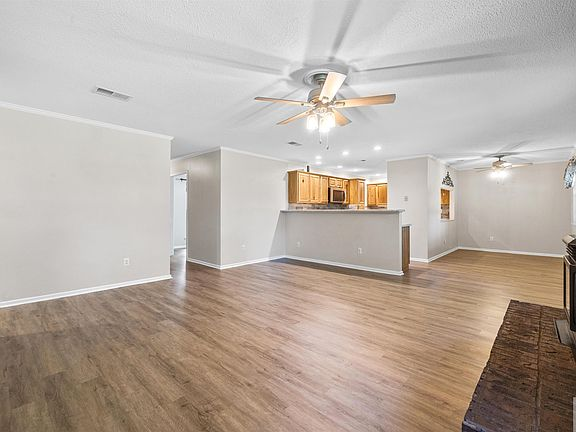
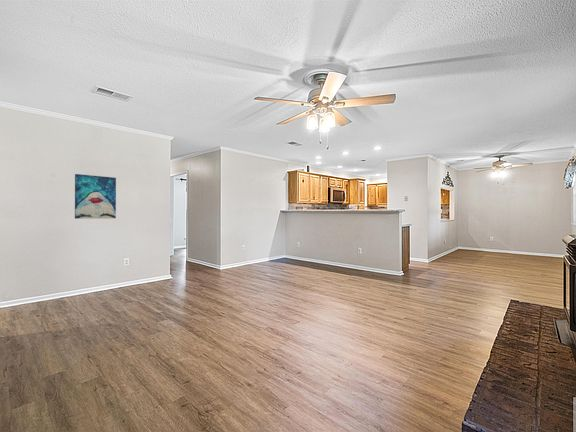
+ wall art [74,173,117,220]
